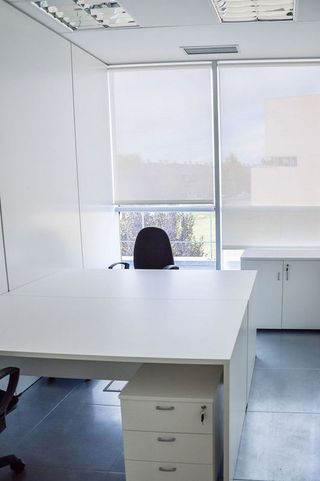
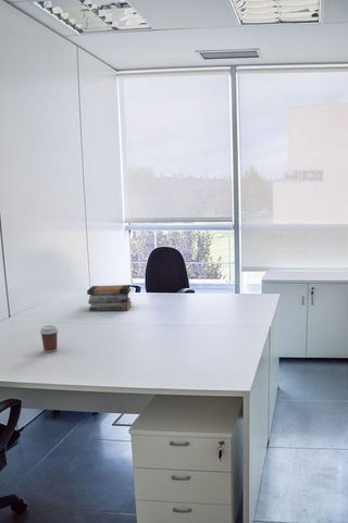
+ coffee cup [39,324,60,353]
+ book stack [86,284,133,312]
